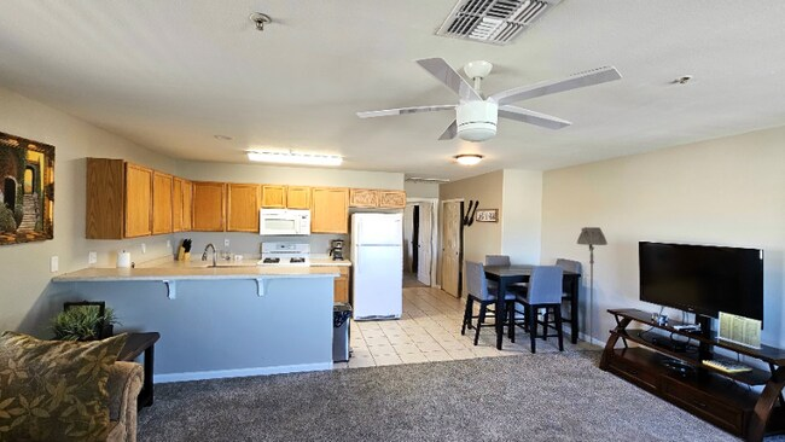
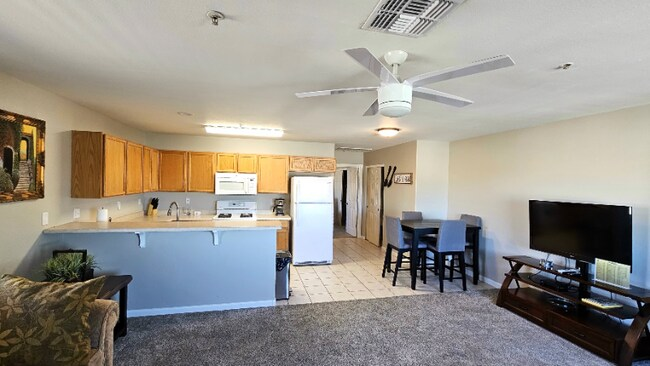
- floor lamp [576,226,609,353]
